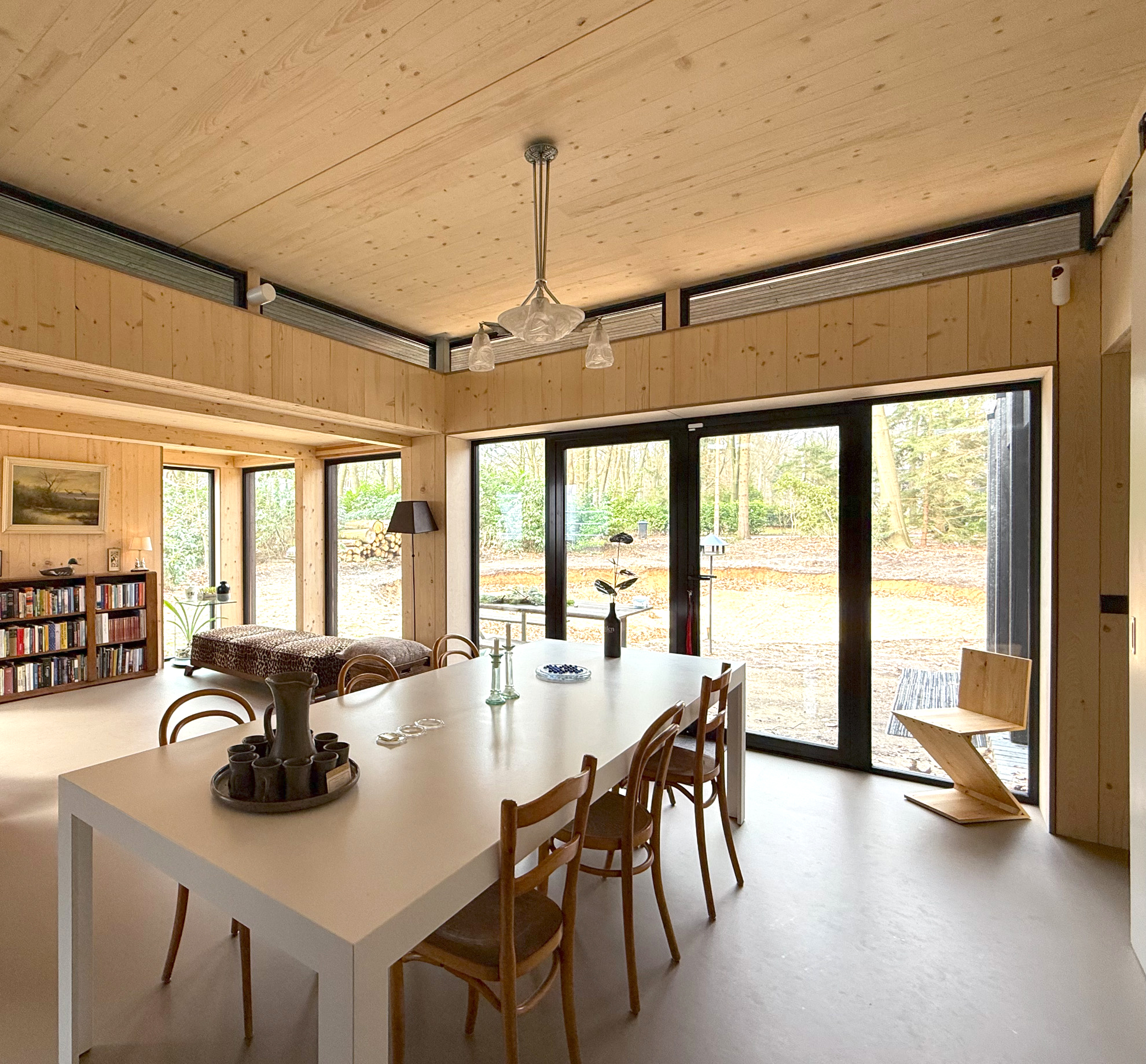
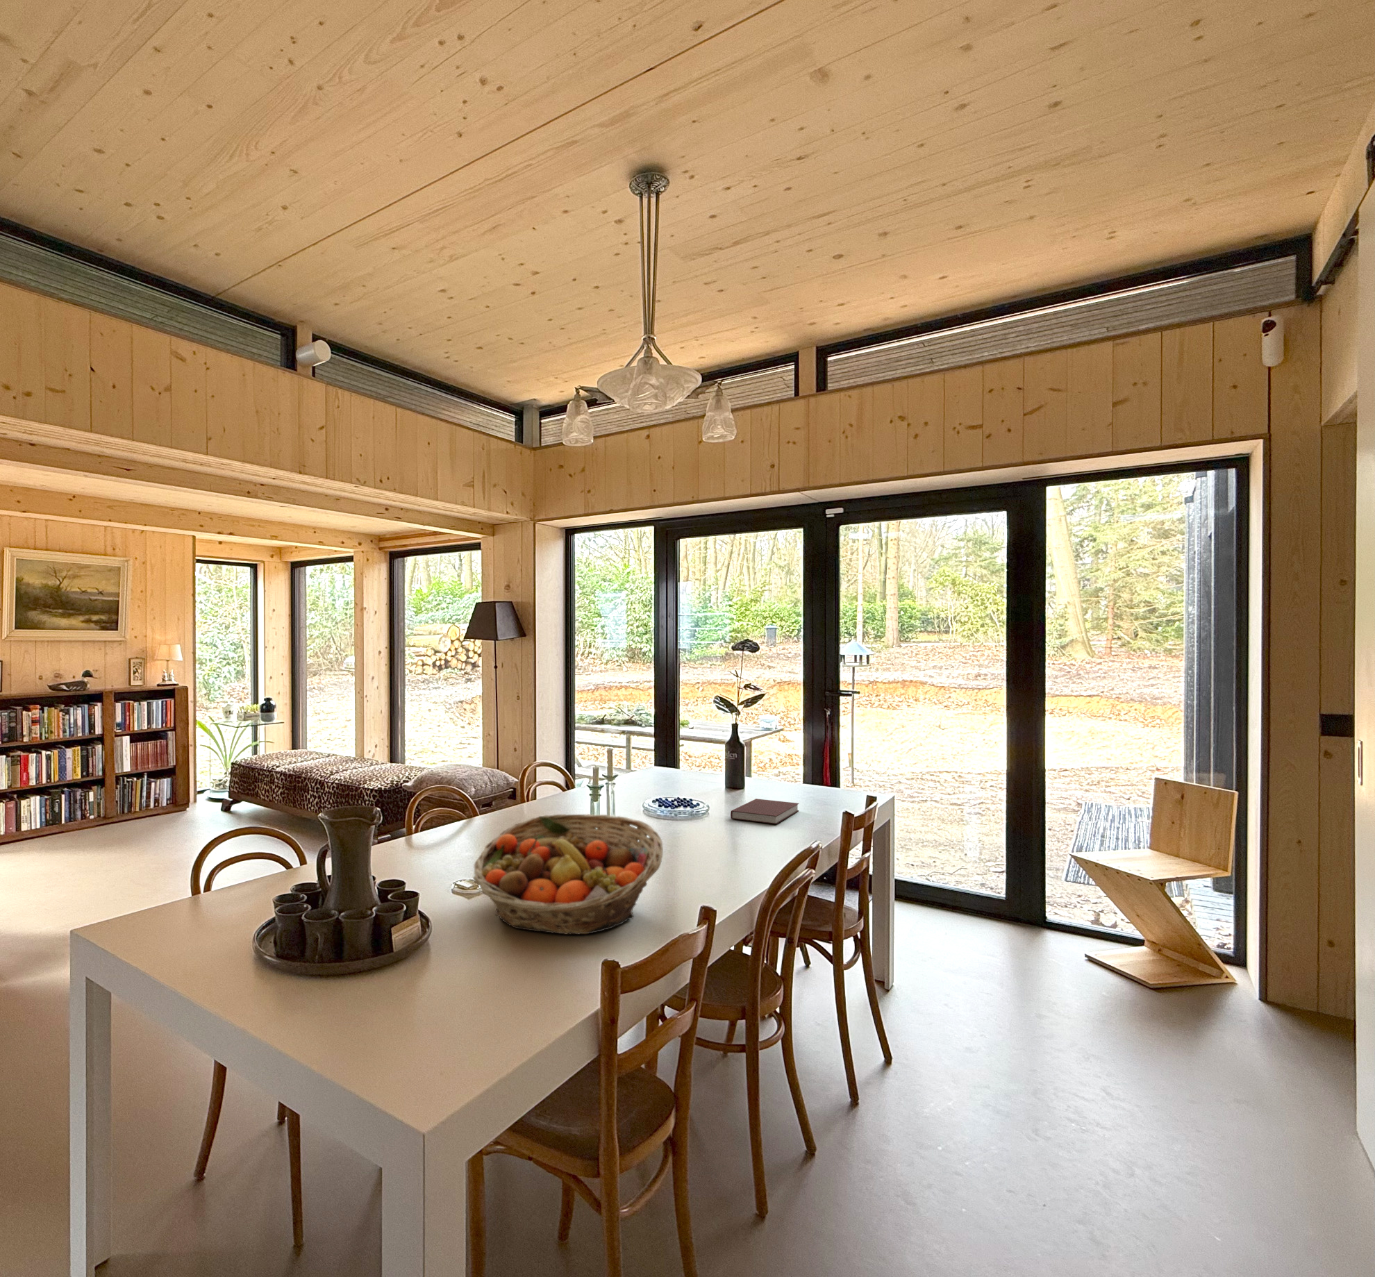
+ fruit basket [473,814,664,935]
+ notebook [729,798,800,825]
